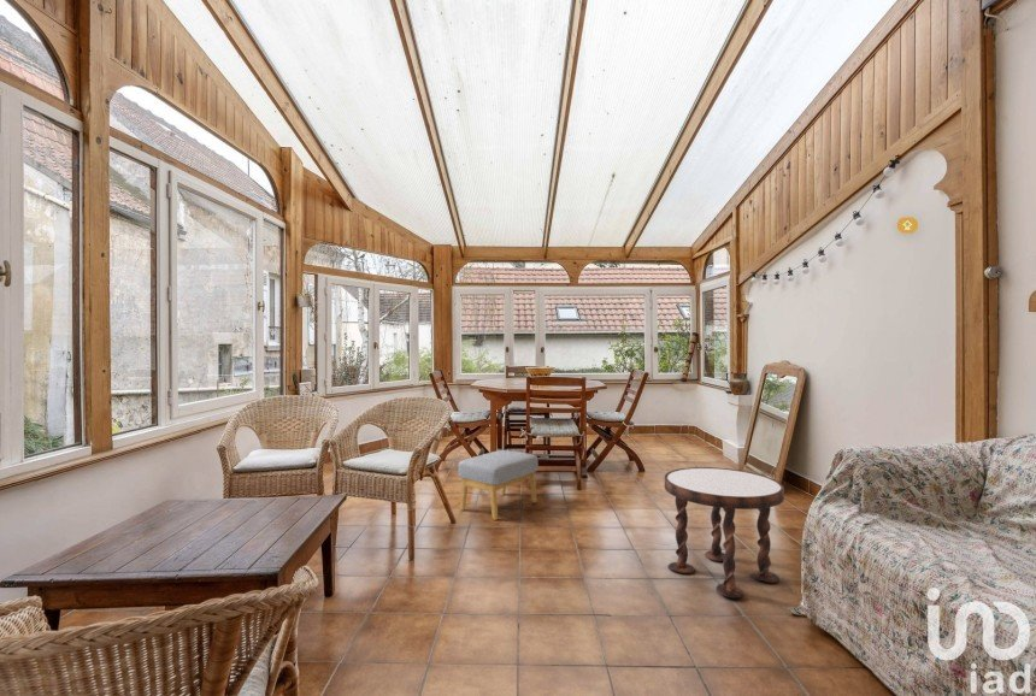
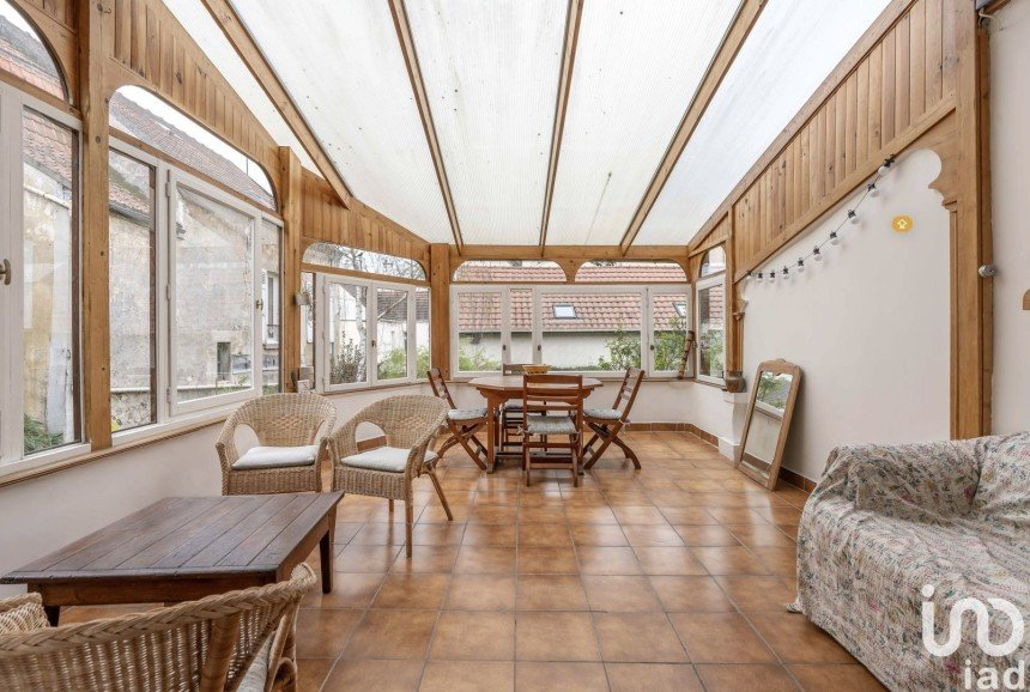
- footstool [458,449,540,521]
- side table [664,466,785,600]
